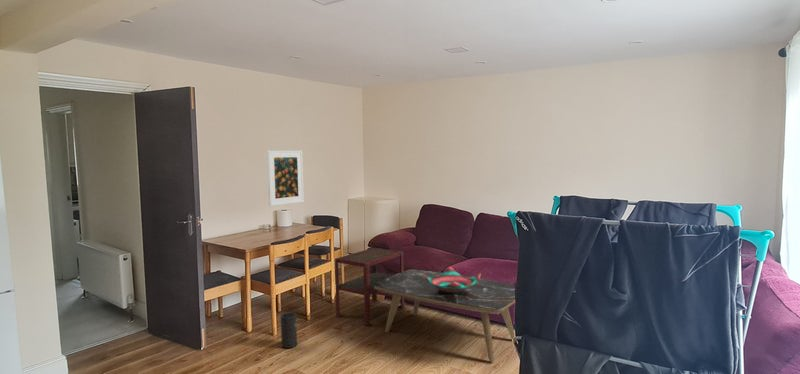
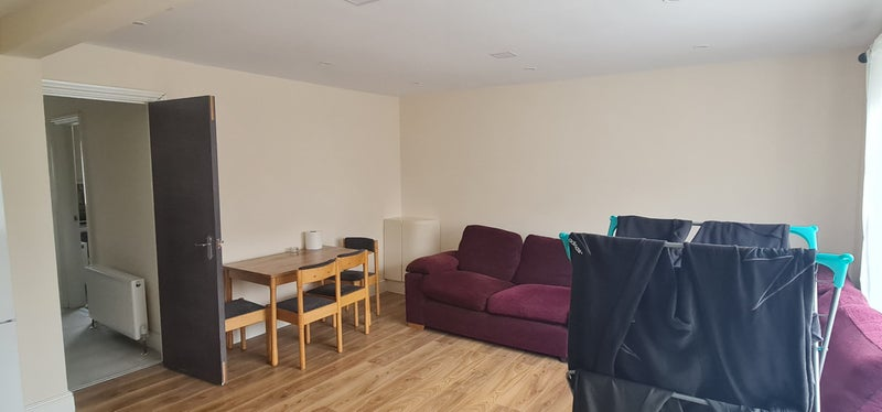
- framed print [266,149,305,207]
- speaker [280,311,298,349]
- coffee table [374,269,516,363]
- side table [334,247,406,327]
- decorative bowl [424,266,482,293]
